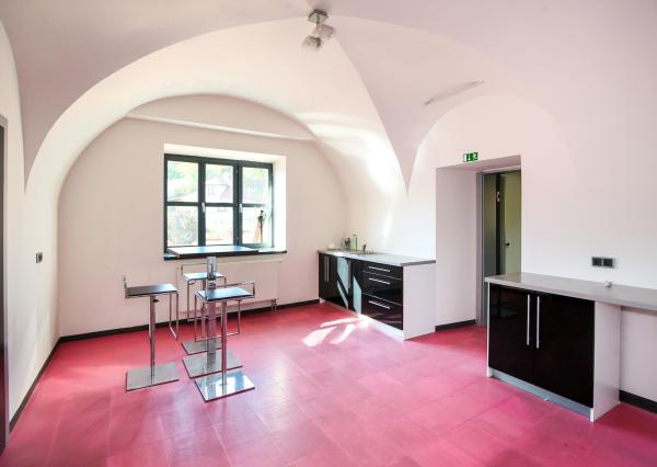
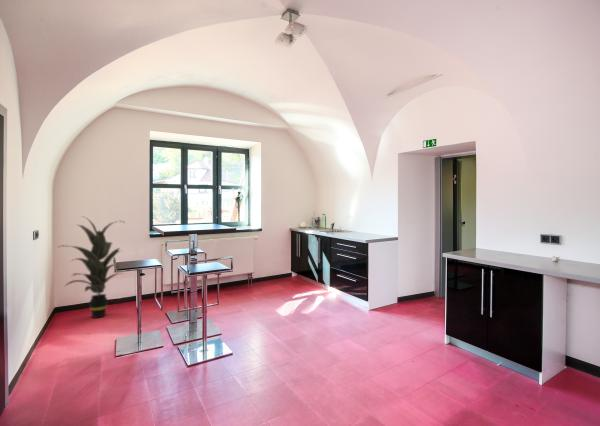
+ indoor plant [58,215,126,319]
